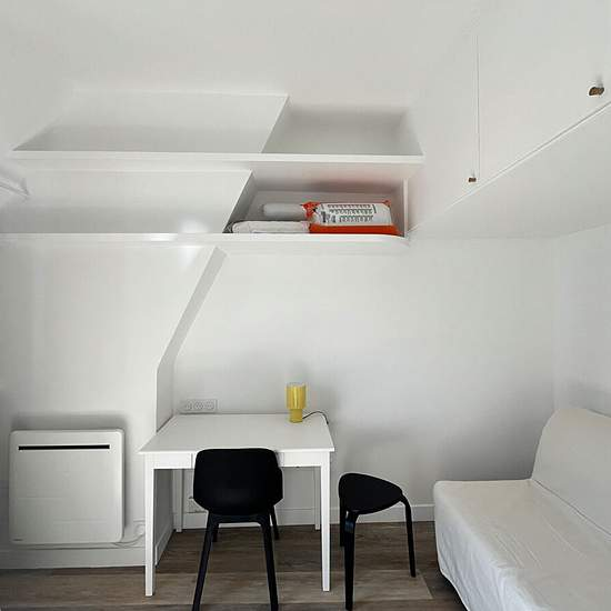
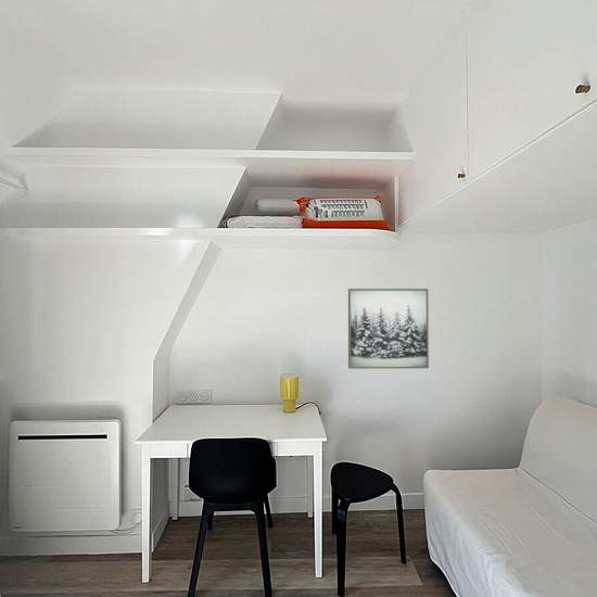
+ wall art [347,288,430,370]
